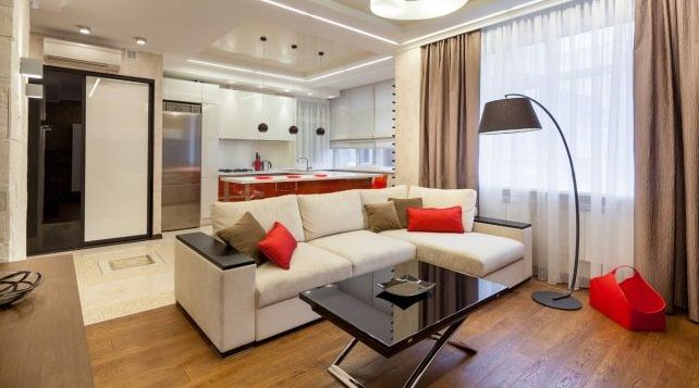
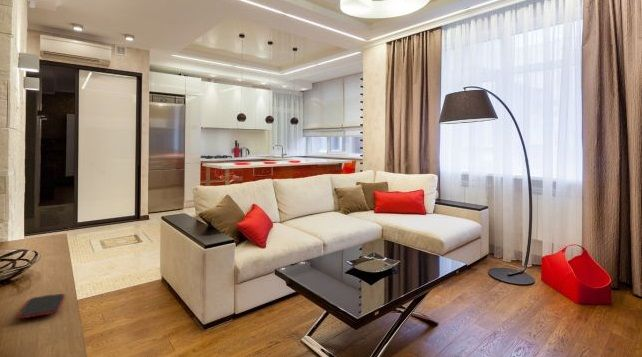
+ smartphone [16,293,66,319]
